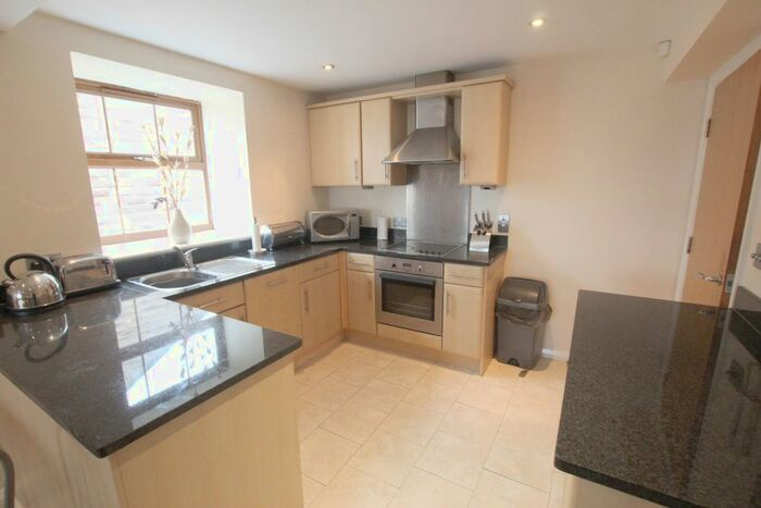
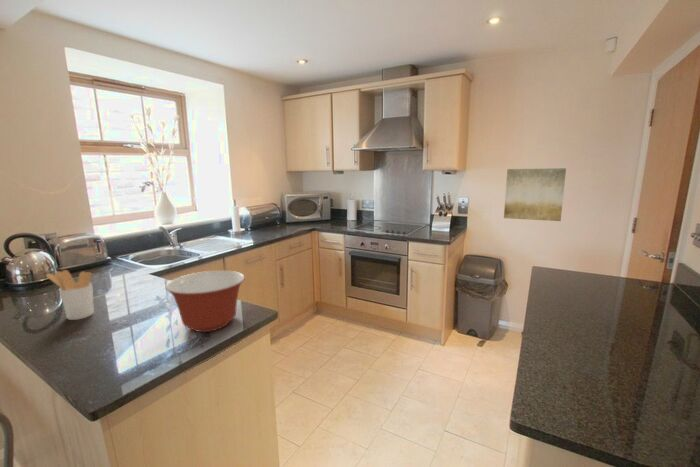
+ mixing bowl [164,270,246,333]
+ wall art [503,167,567,222]
+ utensil holder [45,269,95,321]
